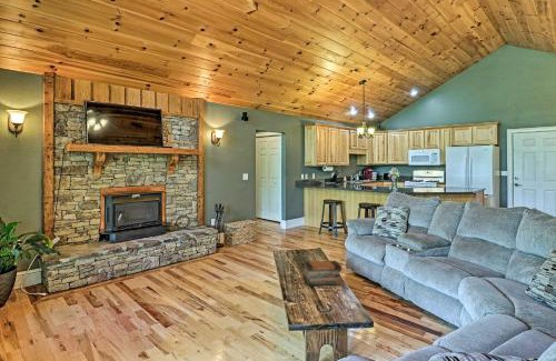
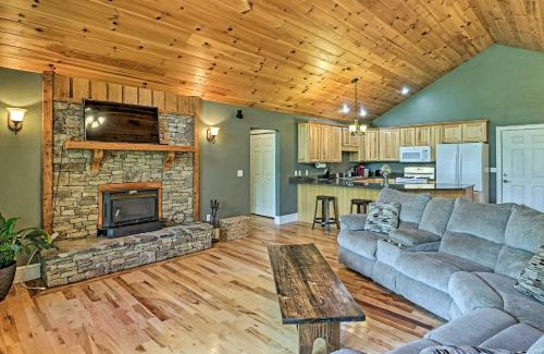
- book stack [302,260,342,285]
